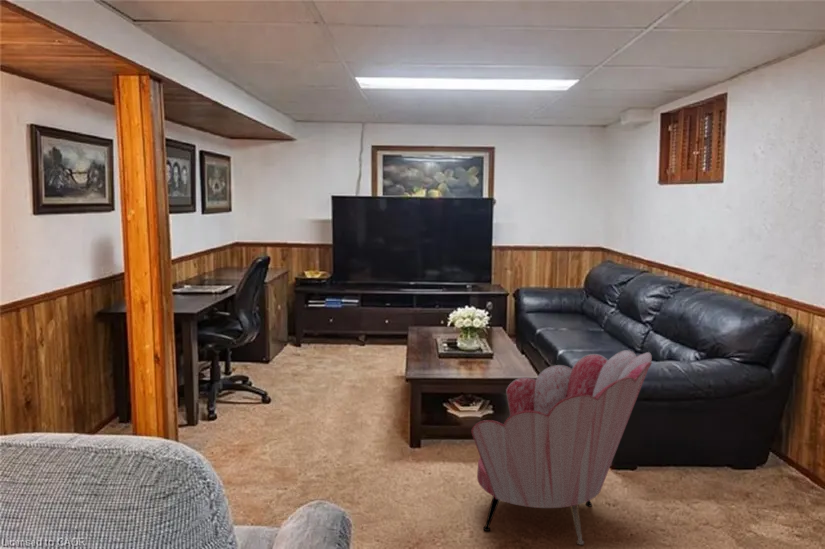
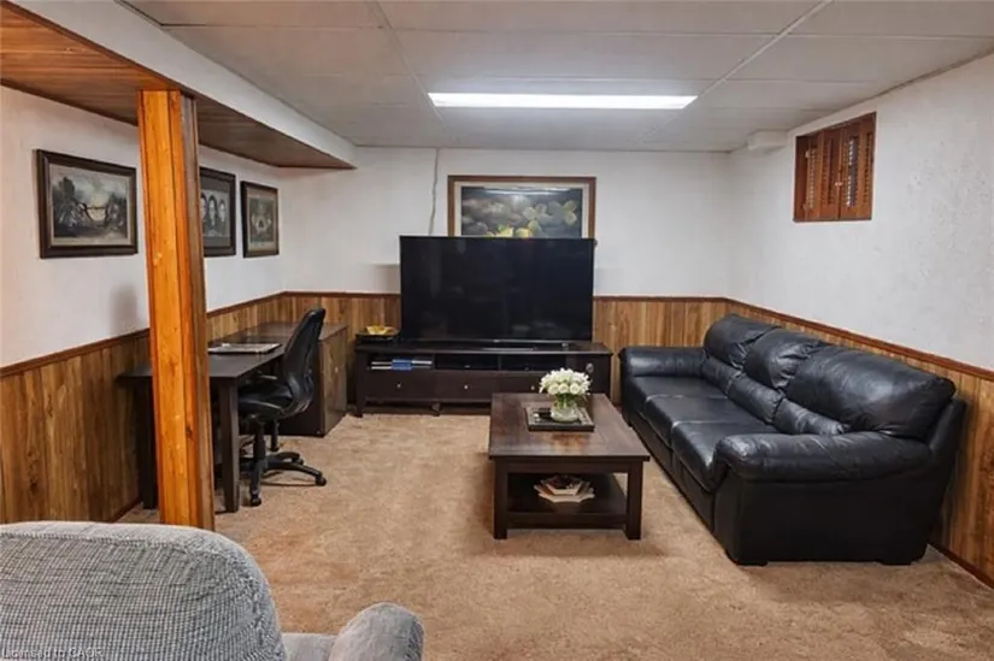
- armchair [470,349,653,546]
